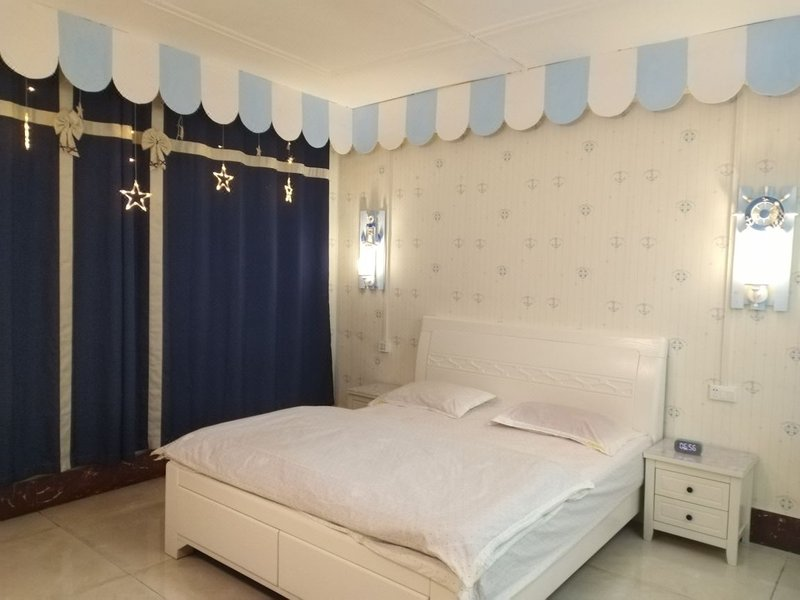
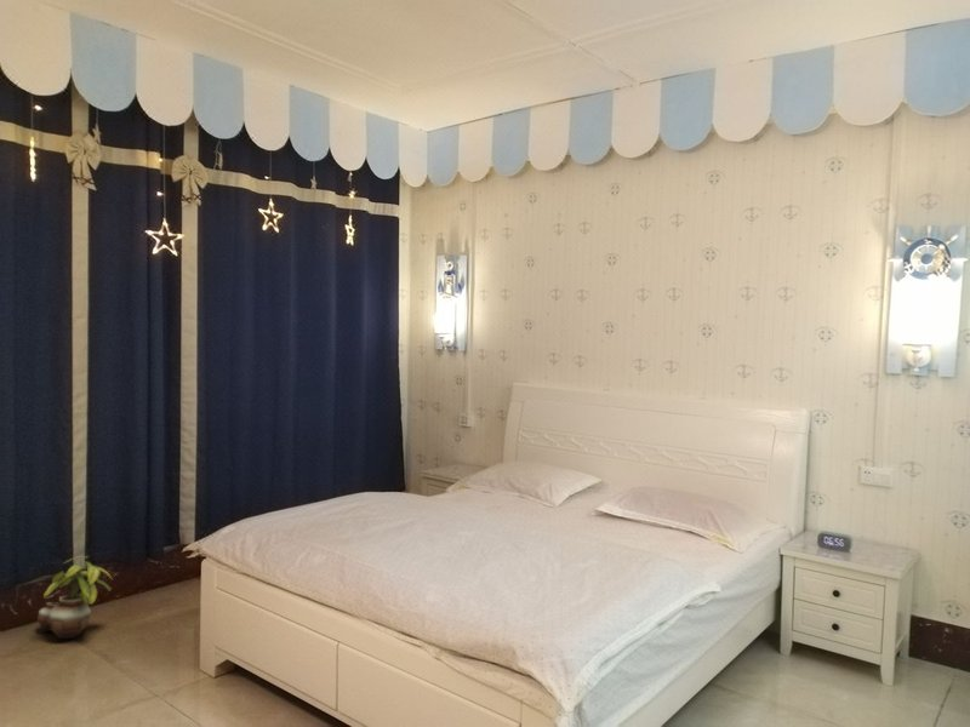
+ potted plant [36,555,114,640]
